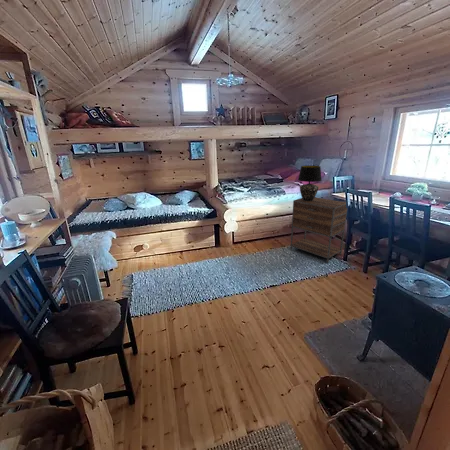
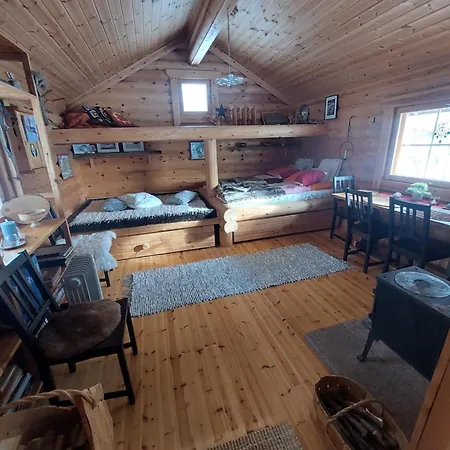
- table lamp [297,165,323,201]
- nightstand [289,197,348,264]
